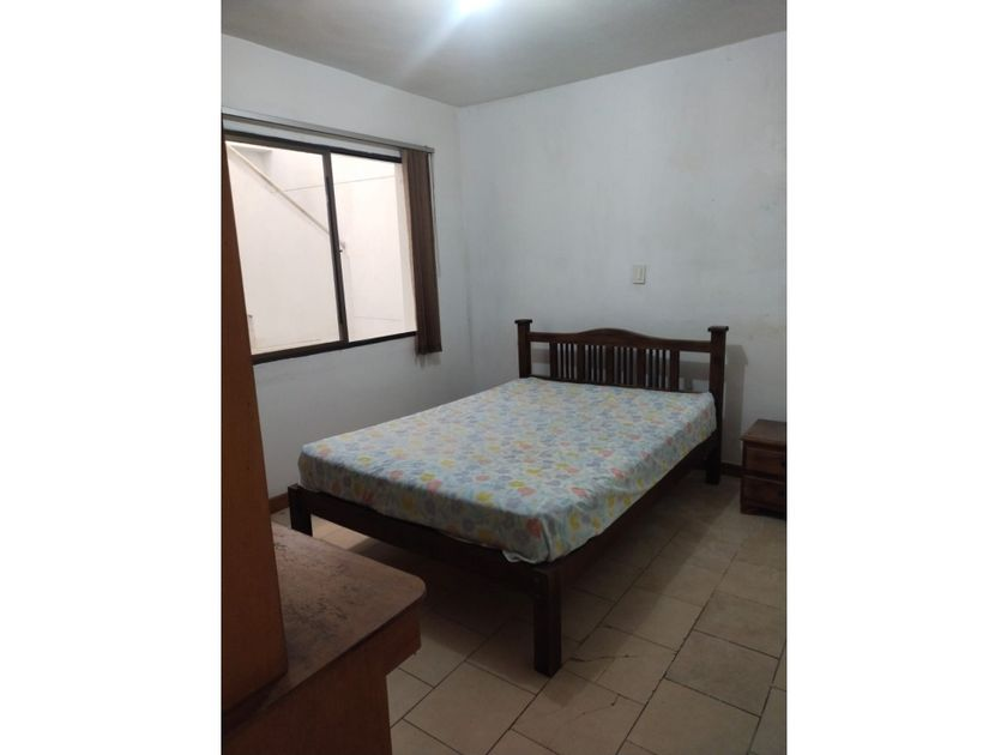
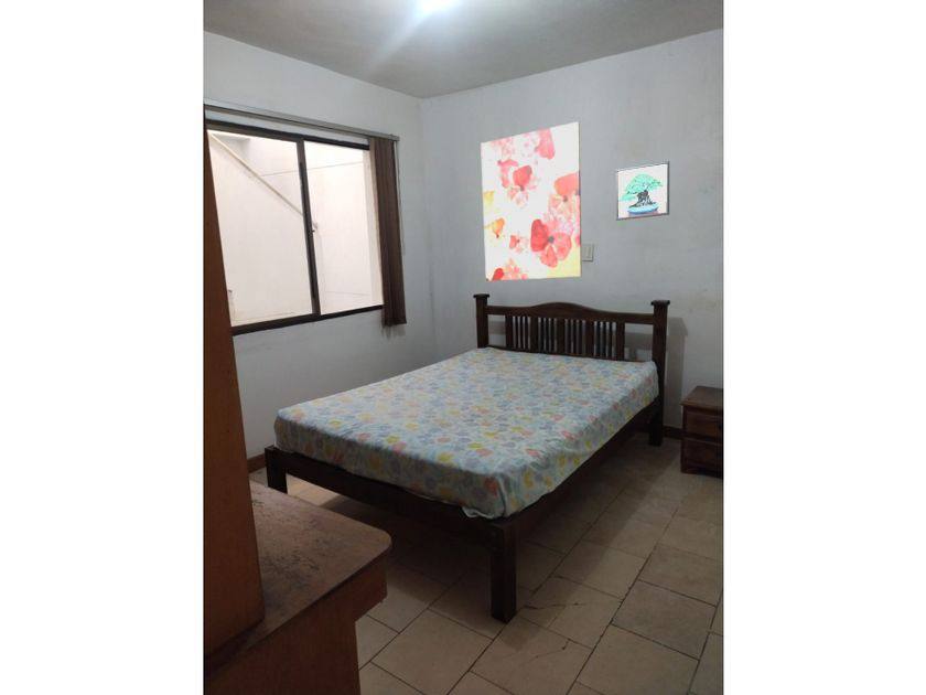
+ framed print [614,160,670,222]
+ wall art [480,120,583,282]
